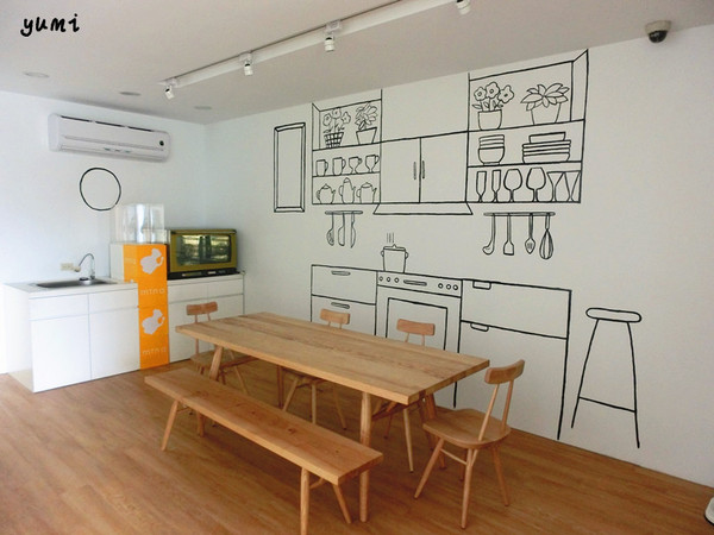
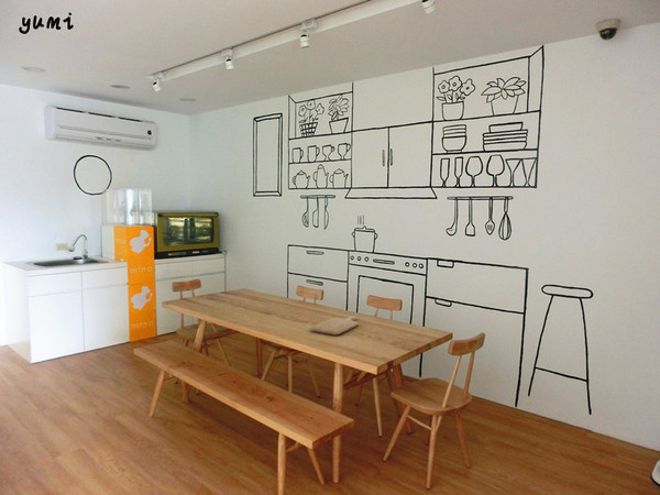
+ chopping board [309,315,360,336]
